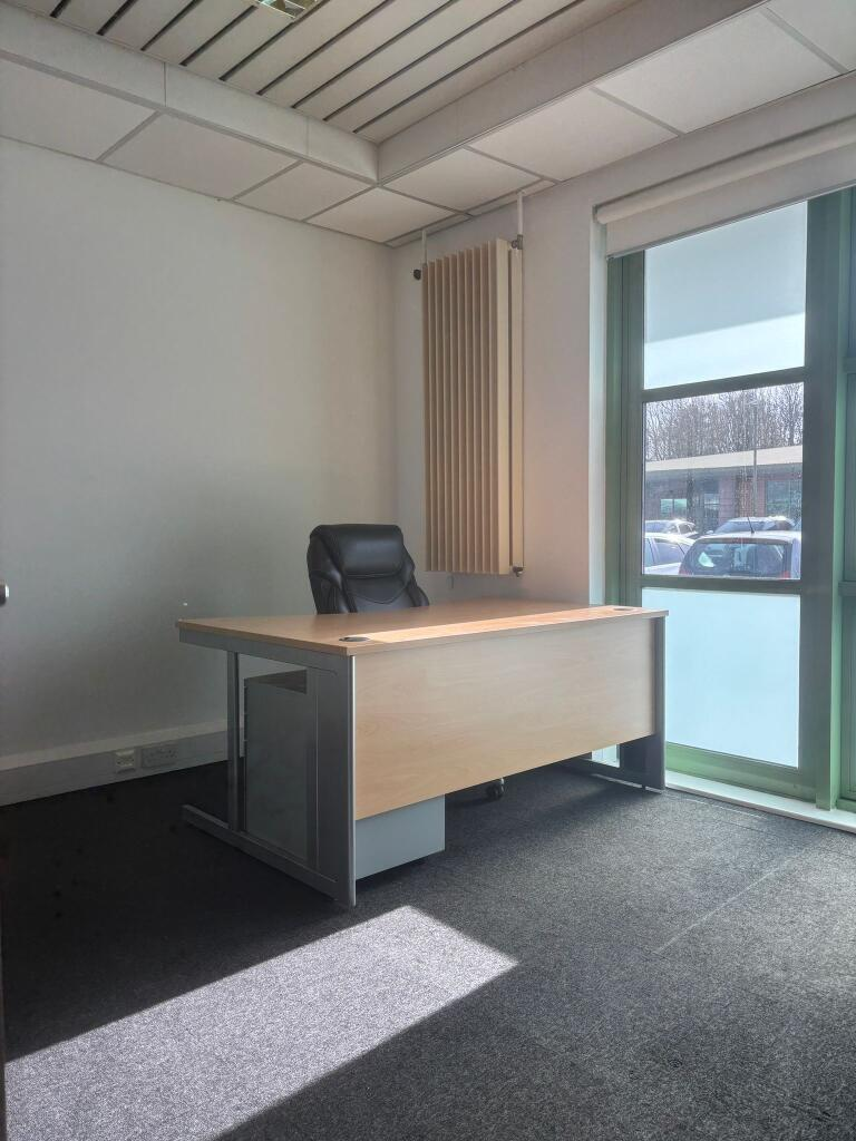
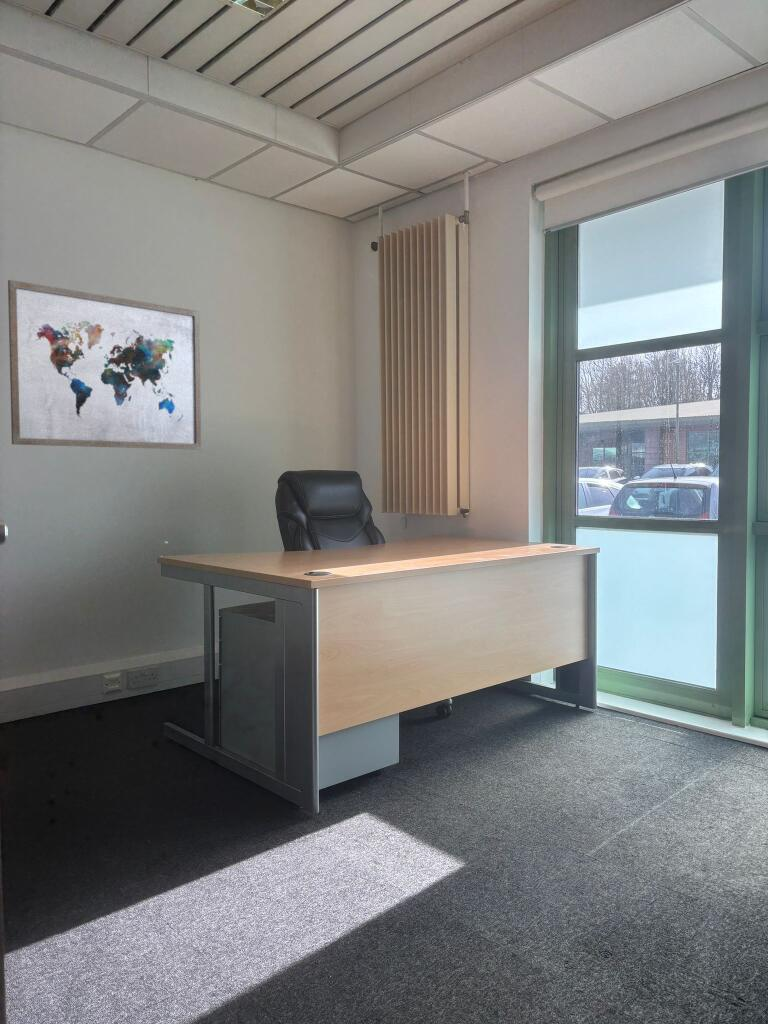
+ wall art [7,279,202,450]
